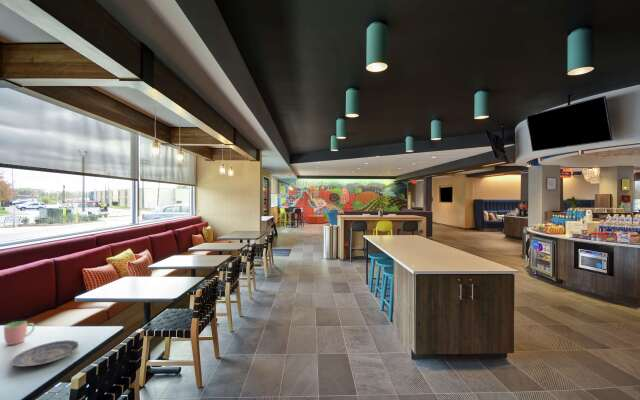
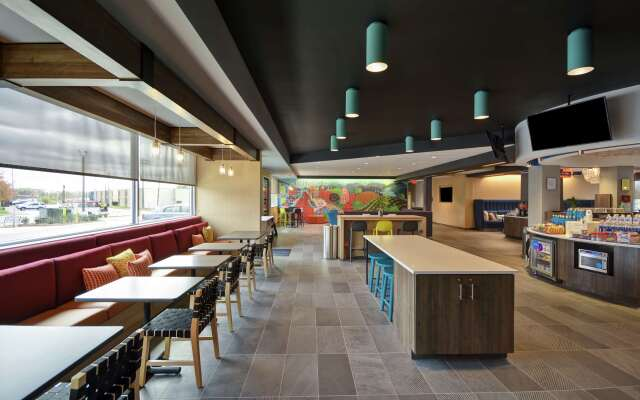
- cup [3,320,36,346]
- plate [9,339,80,367]
